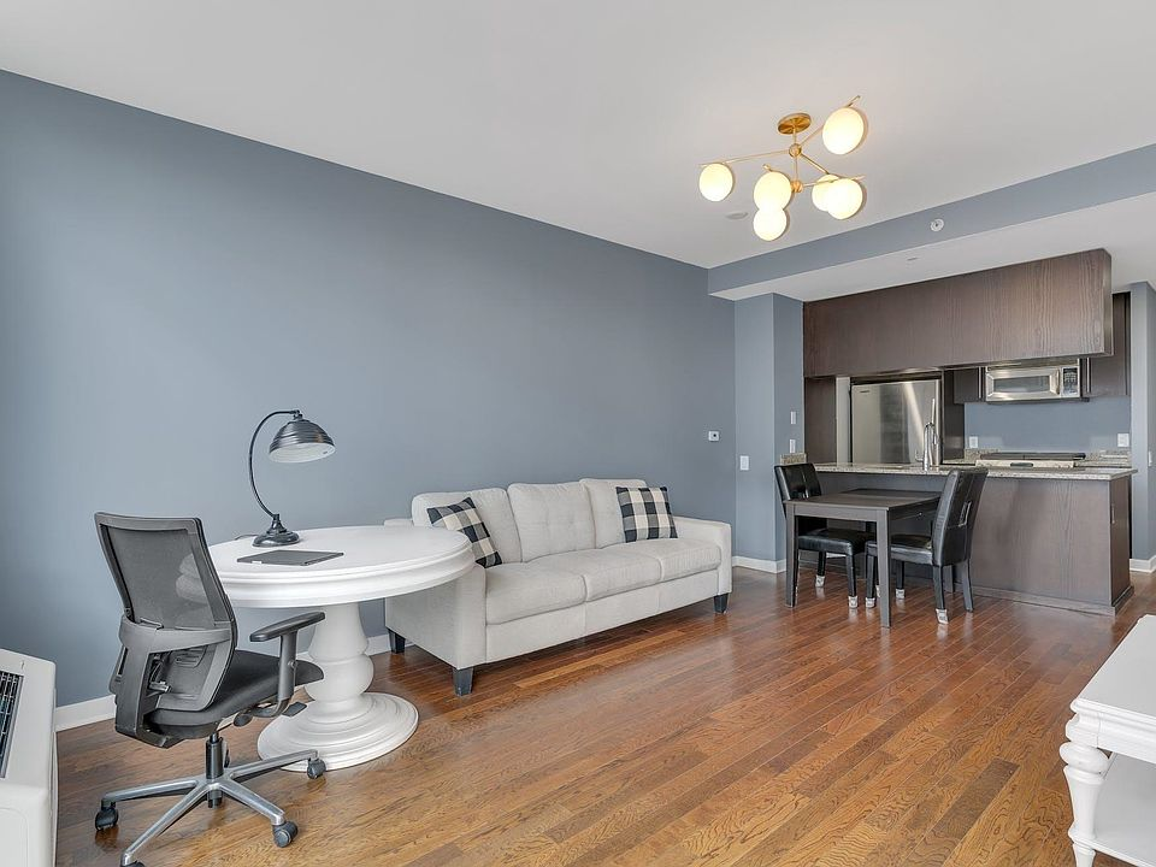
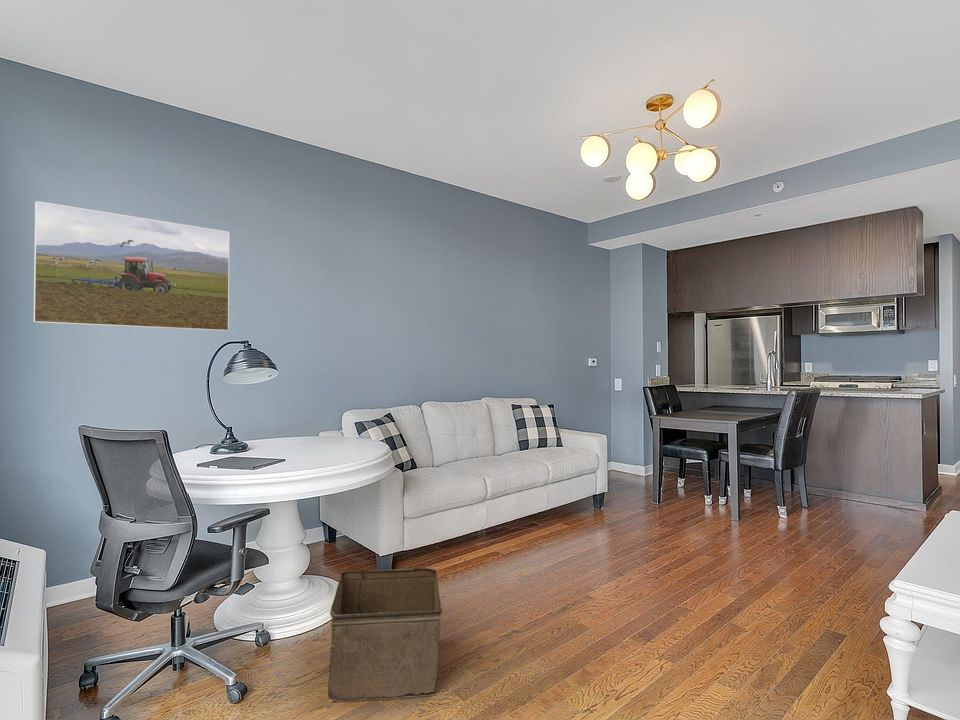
+ storage bin [327,567,443,703]
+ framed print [33,200,230,332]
